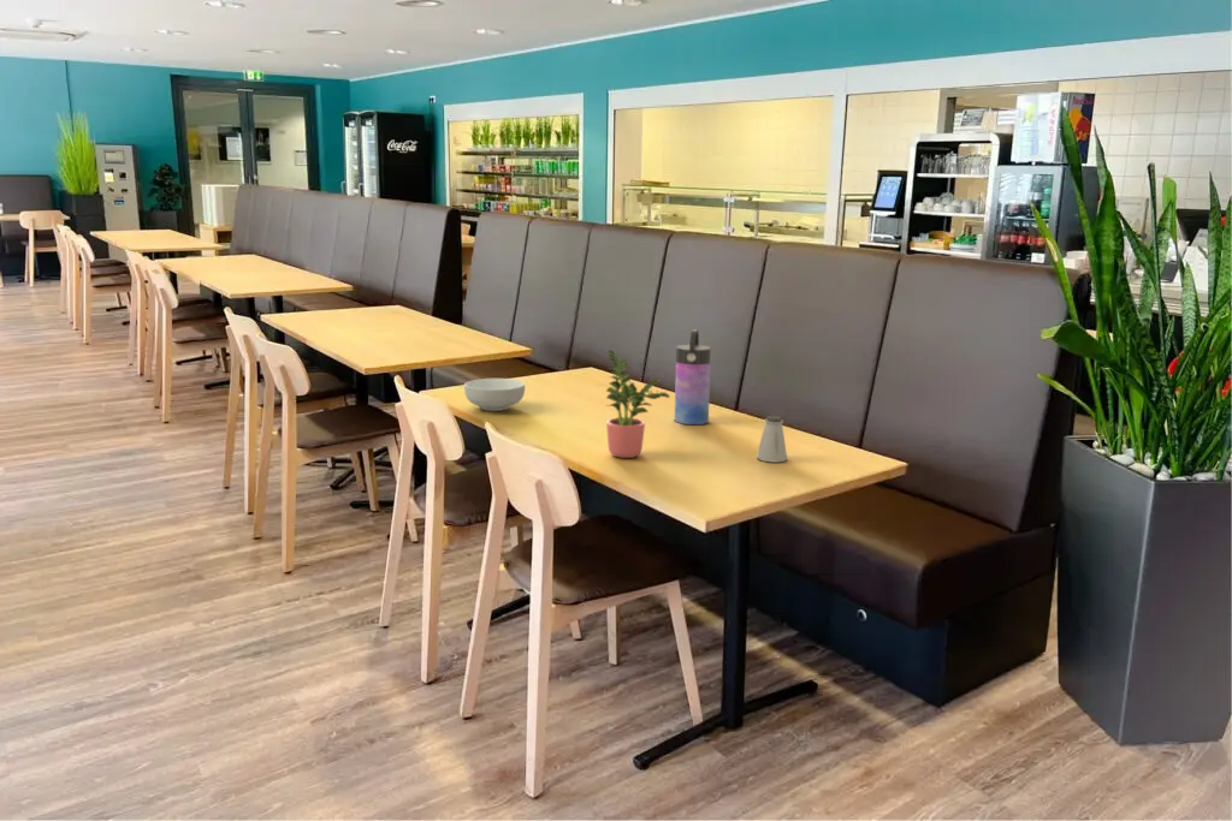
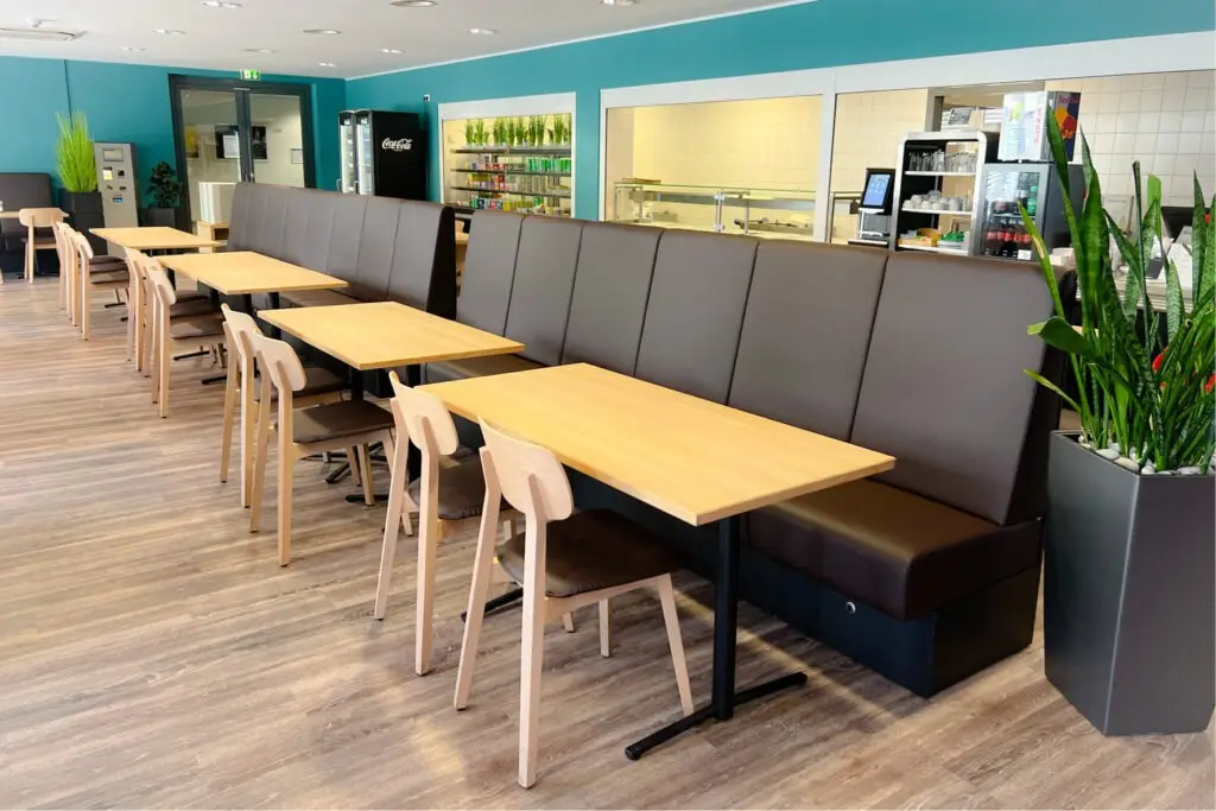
- cereal bowl [463,377,526,412]
- water bottle [674,329,712,426]
- potted plant [605,350,671,459]
- saltshaker [756,415,788,463]
